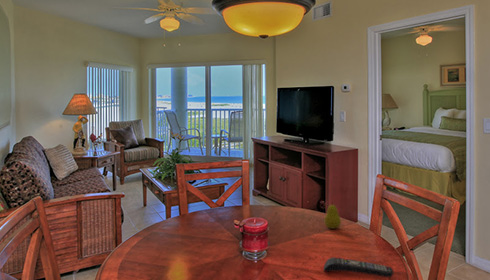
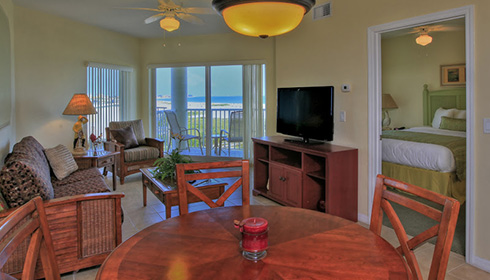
- remote control [323,257,394,279]
- fruit [323,201,342,229]
